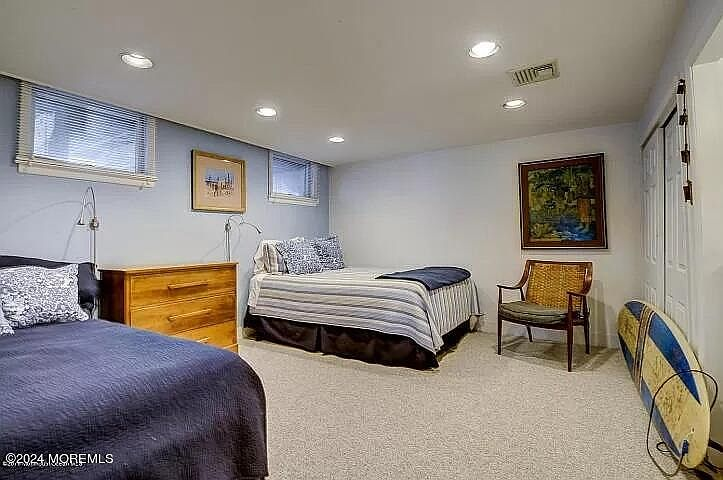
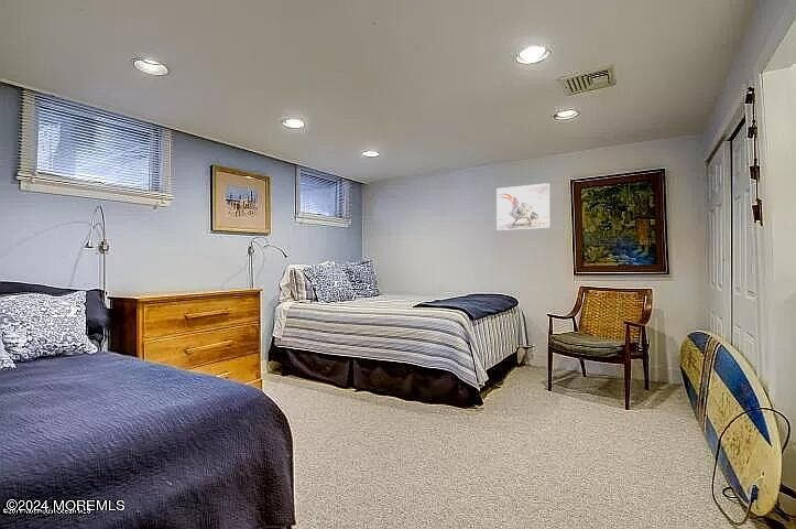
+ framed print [495,182,552,231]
